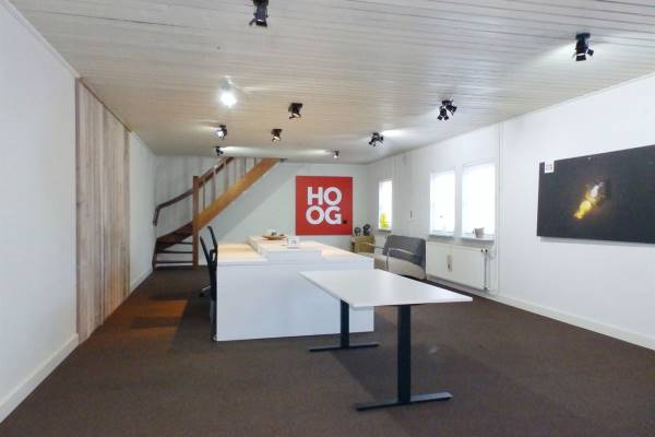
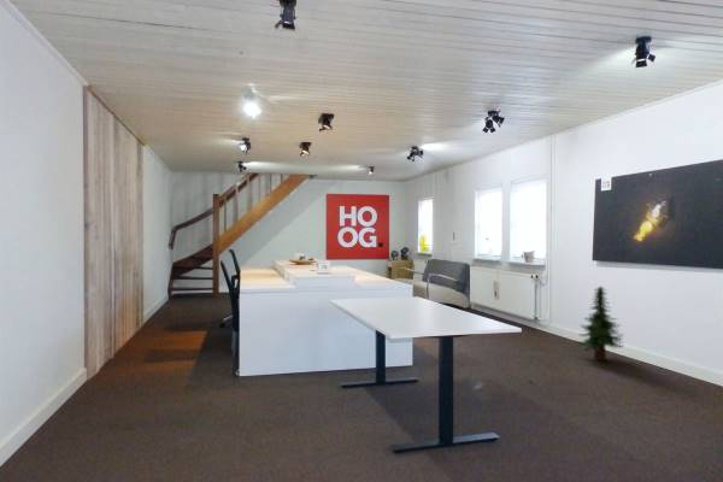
+ tree [575,286,625,362]
